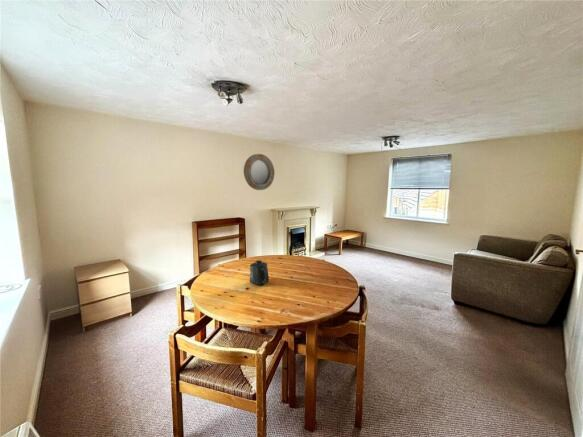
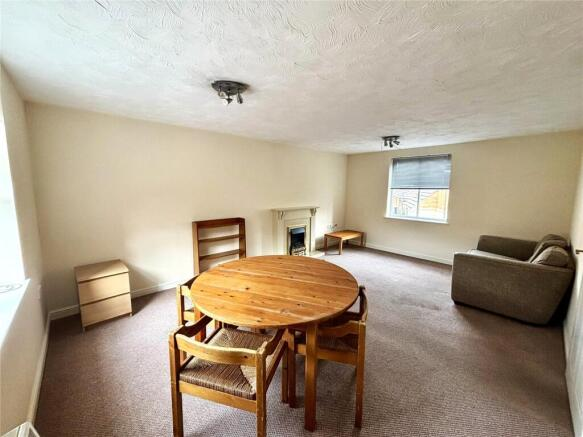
- home mirror [243,153,276,191]
- mug [249,259,270,286]
